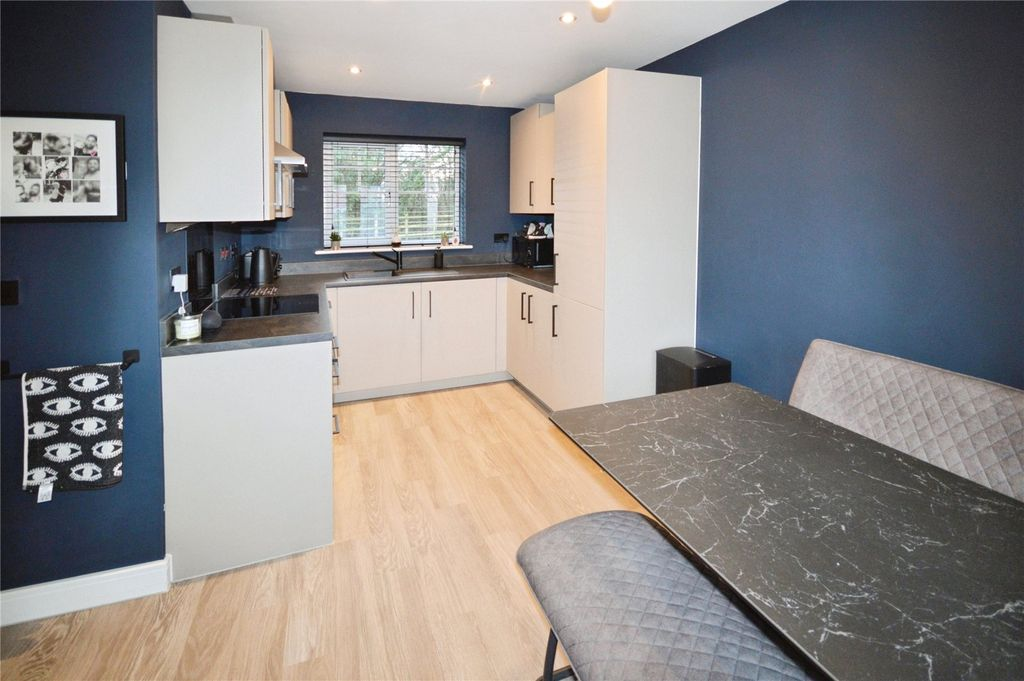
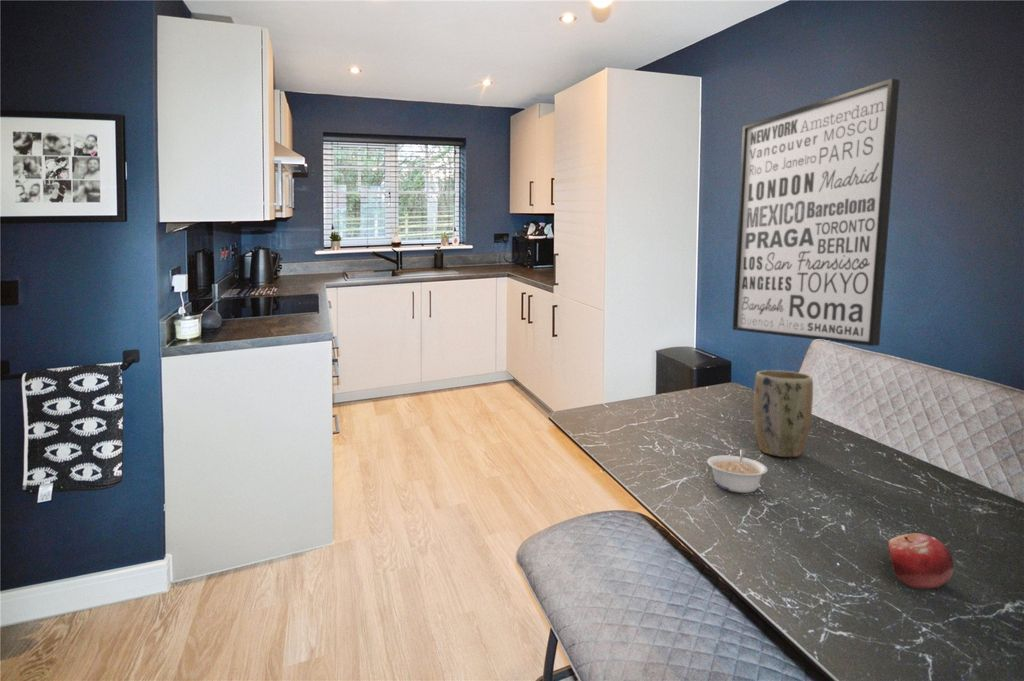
+ wall art [732,77,901,347]
+ legume [706,448,769,494]
+ plant pot [753,369,814,458]
+ fruit [887,532,955,589]
